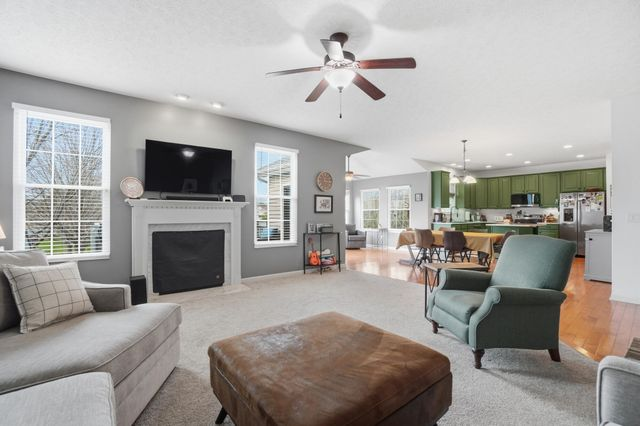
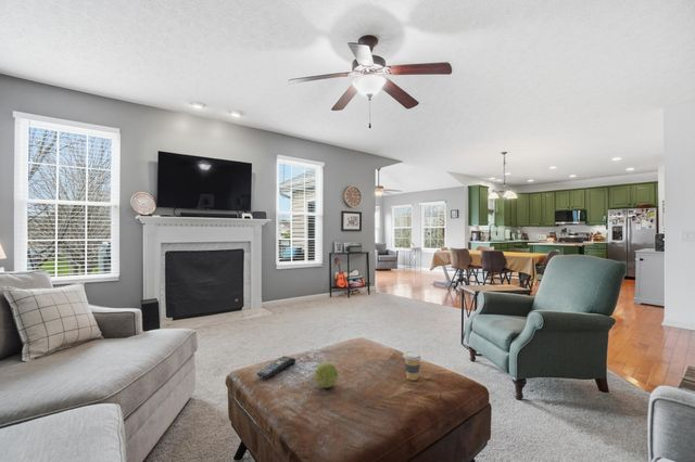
+ decorative ball [314,361,339,389]
+ remote control [256,355,296,380]
+ coffee cup [402,350,422,382]
